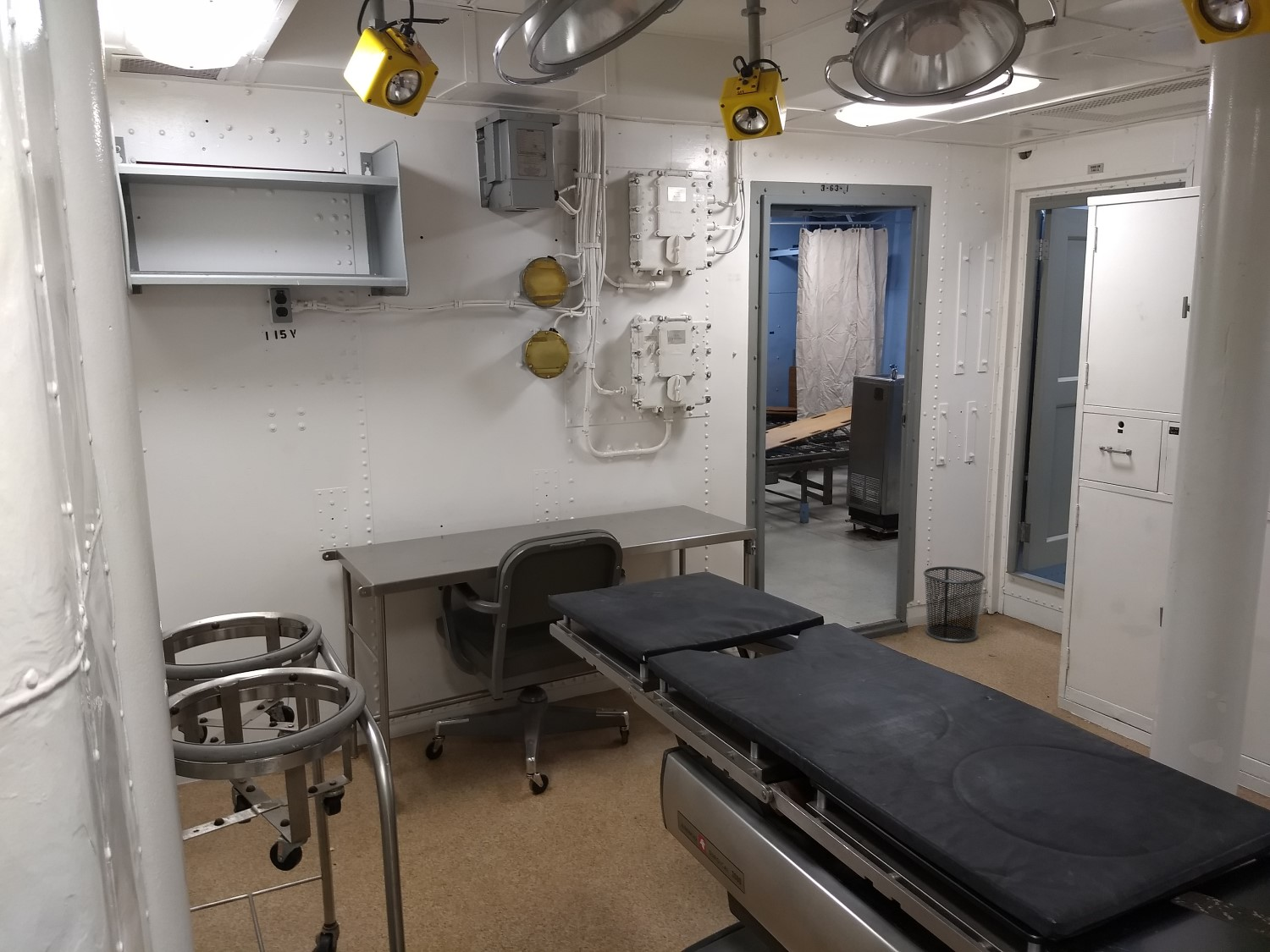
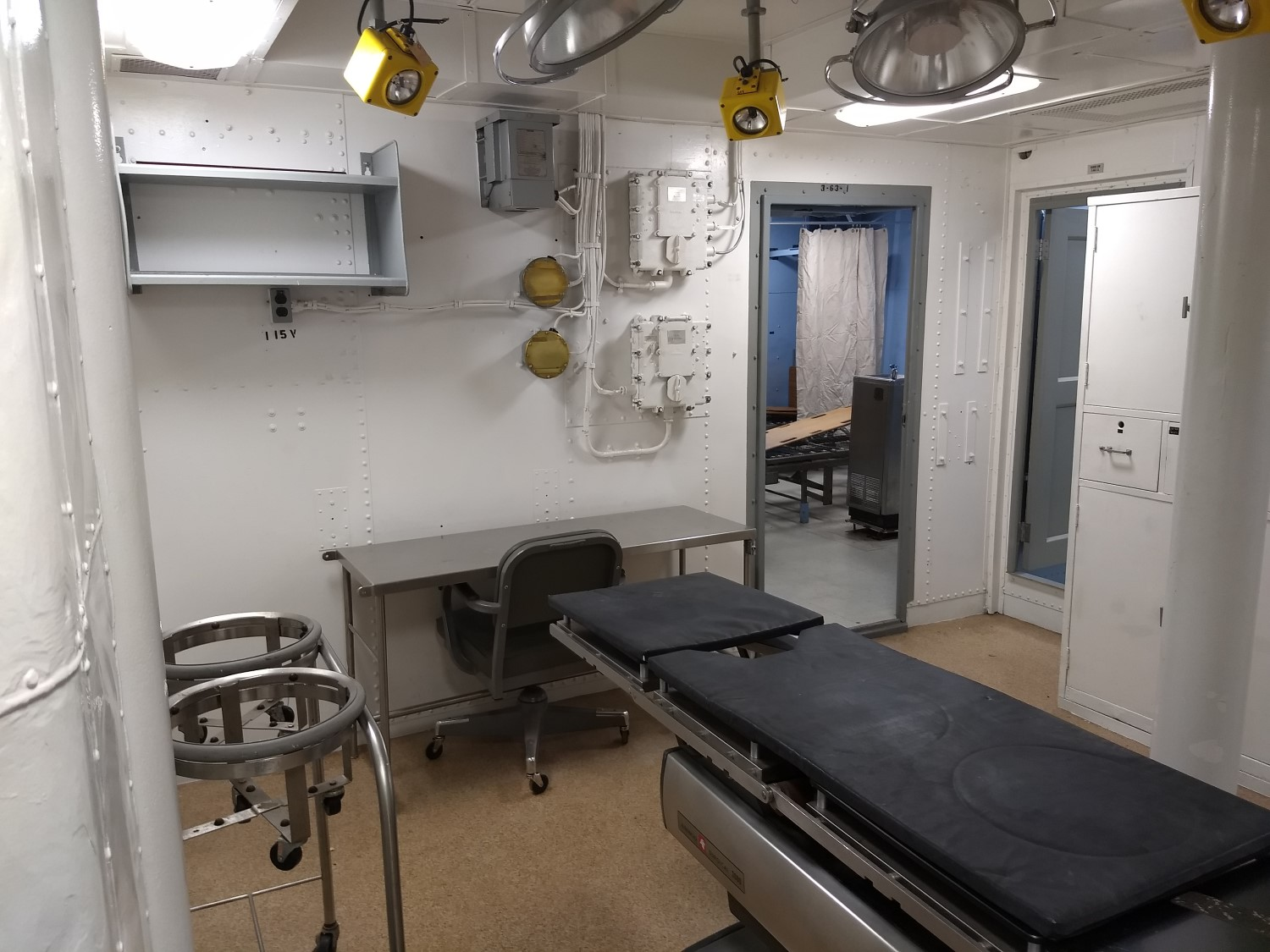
- waste bin [923,565,986,643]
